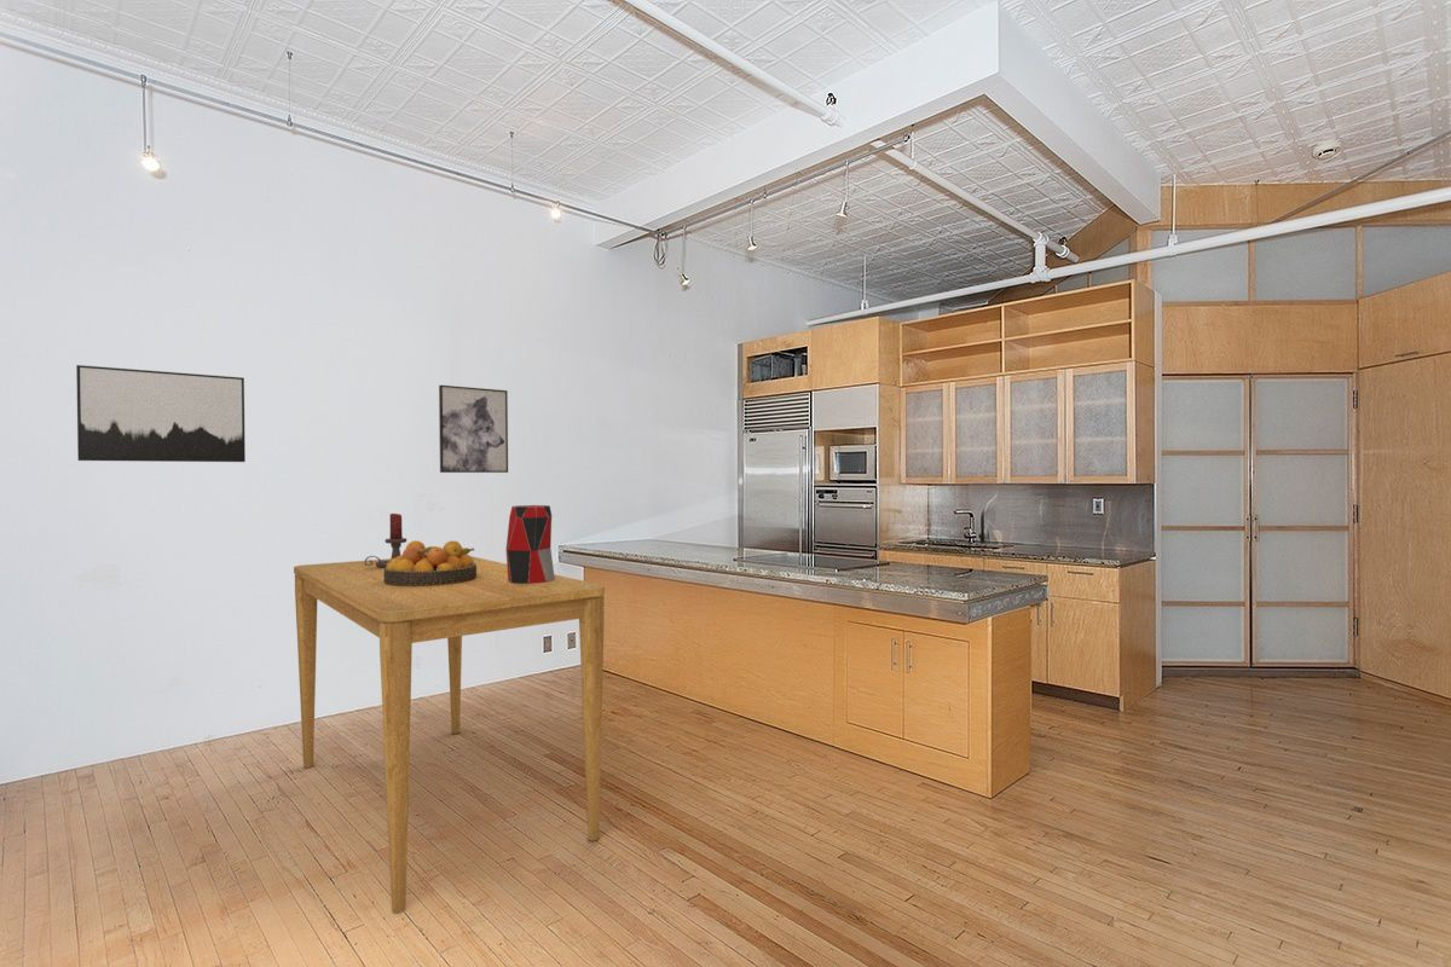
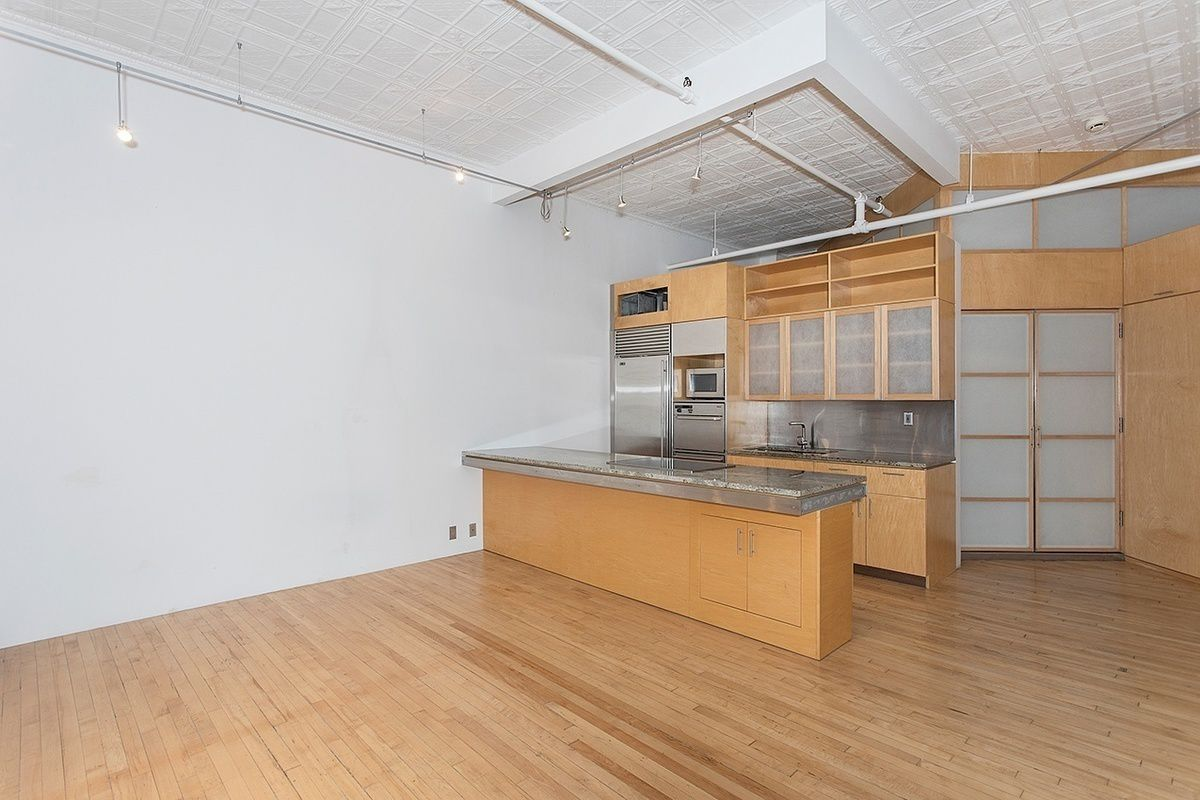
- fruit bowl [383,539,476,586]
- dining table [293,555,606,915]
- wall art [75,364,247,463]
- vase [505,504,555,584]
- wall art [438,384,509,474]
- candle holder [364,513,407,568]
